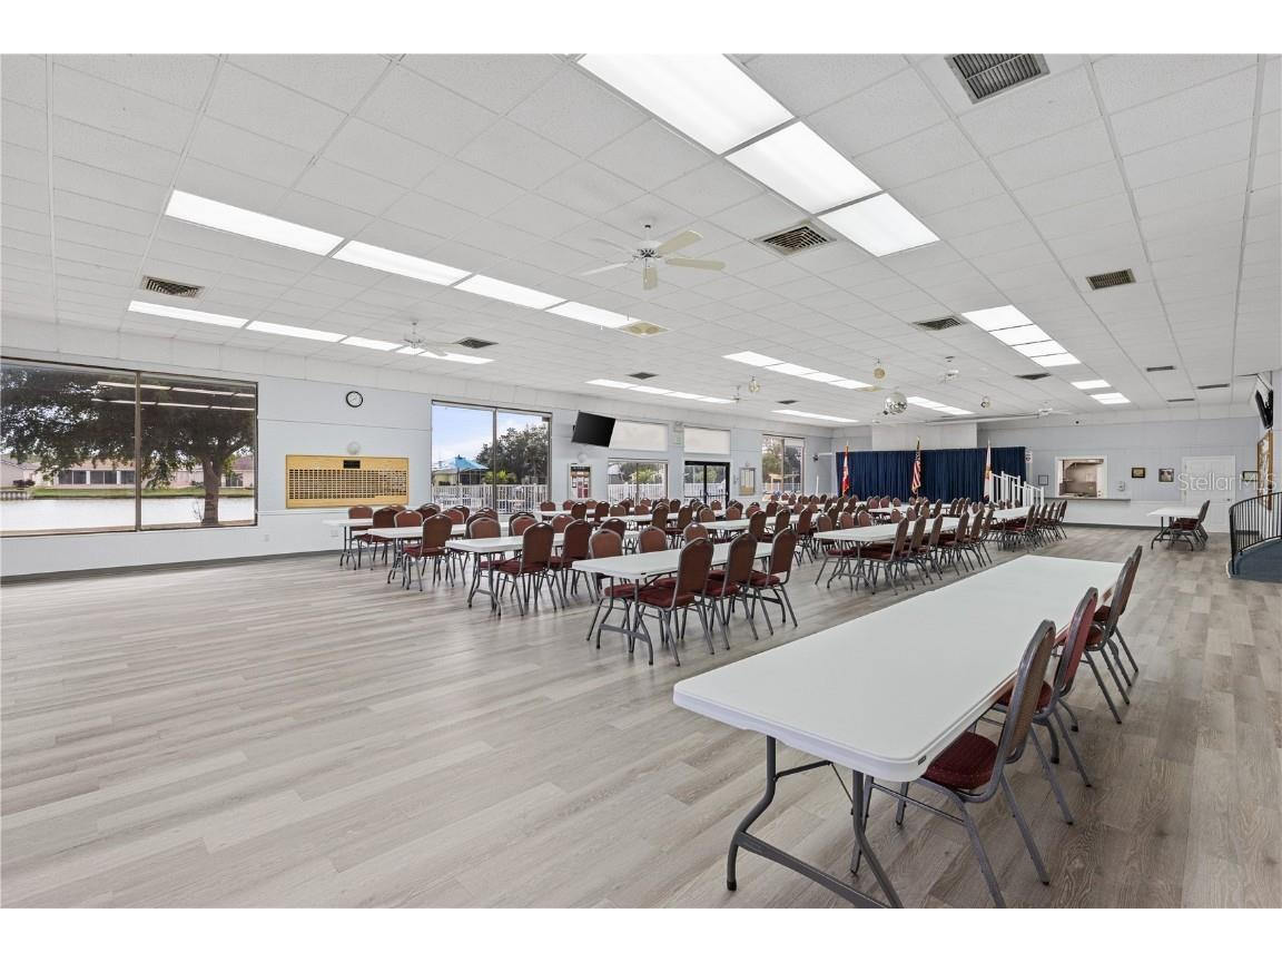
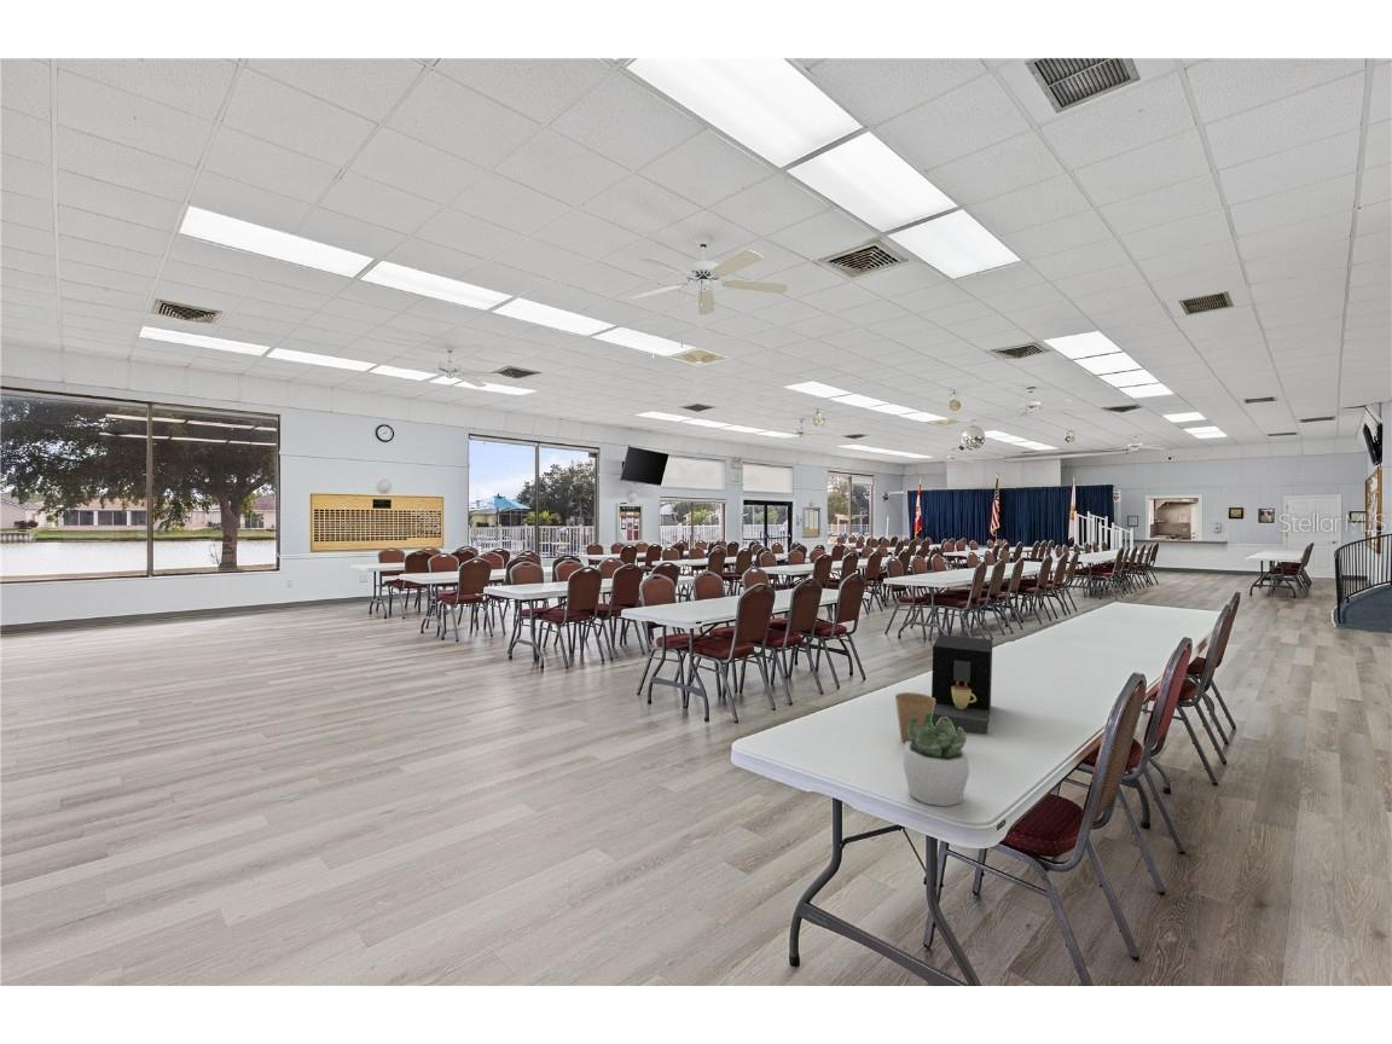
+ coffee maker [930,633,993,735]
+ succulent plant [903,717,970,808]
+ paper cup [894,691,935,744]
